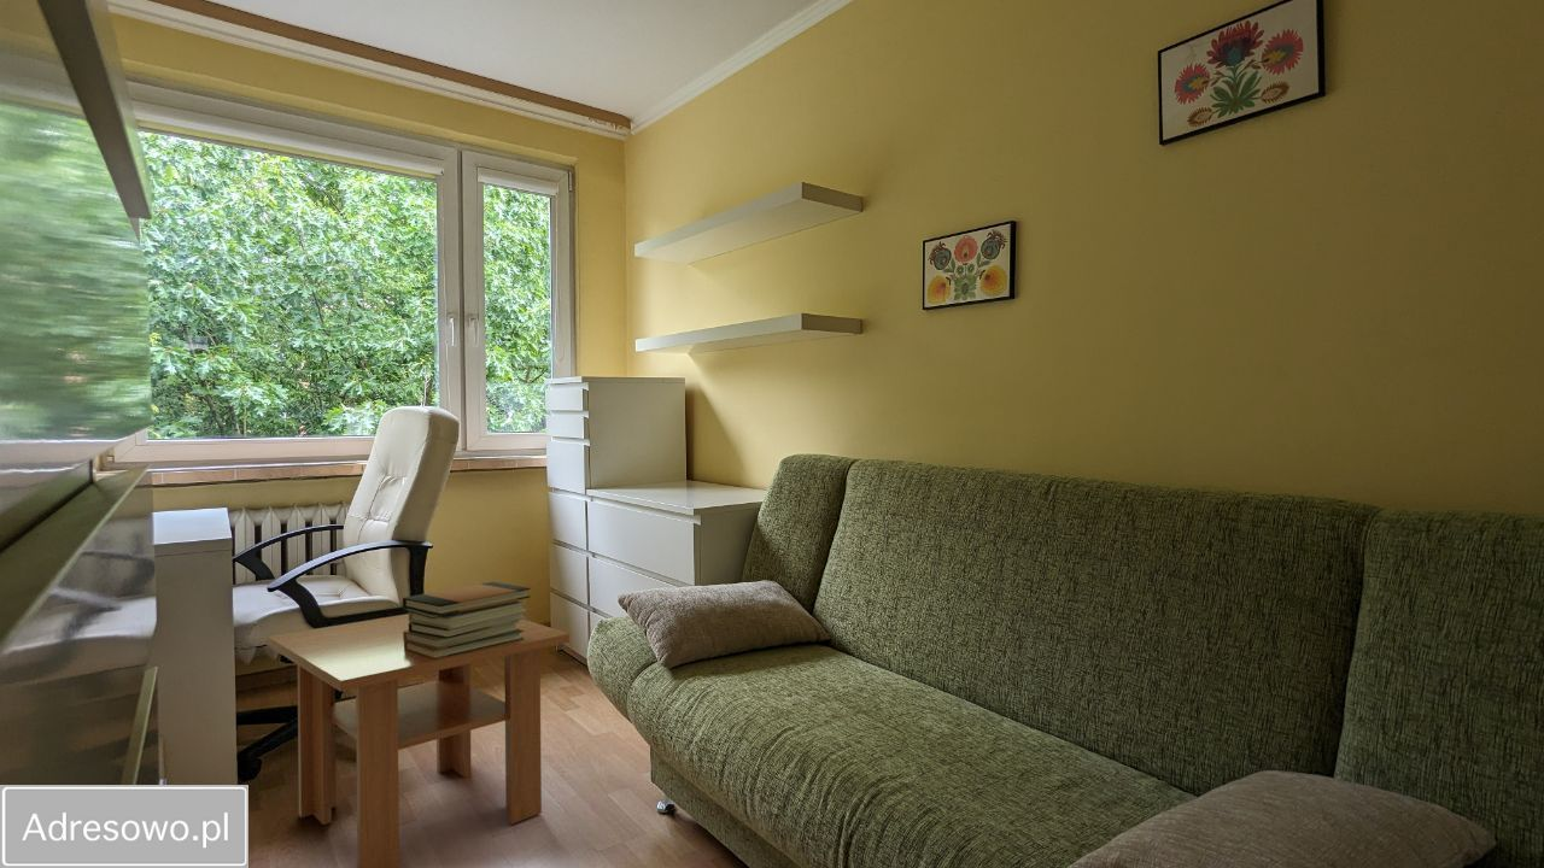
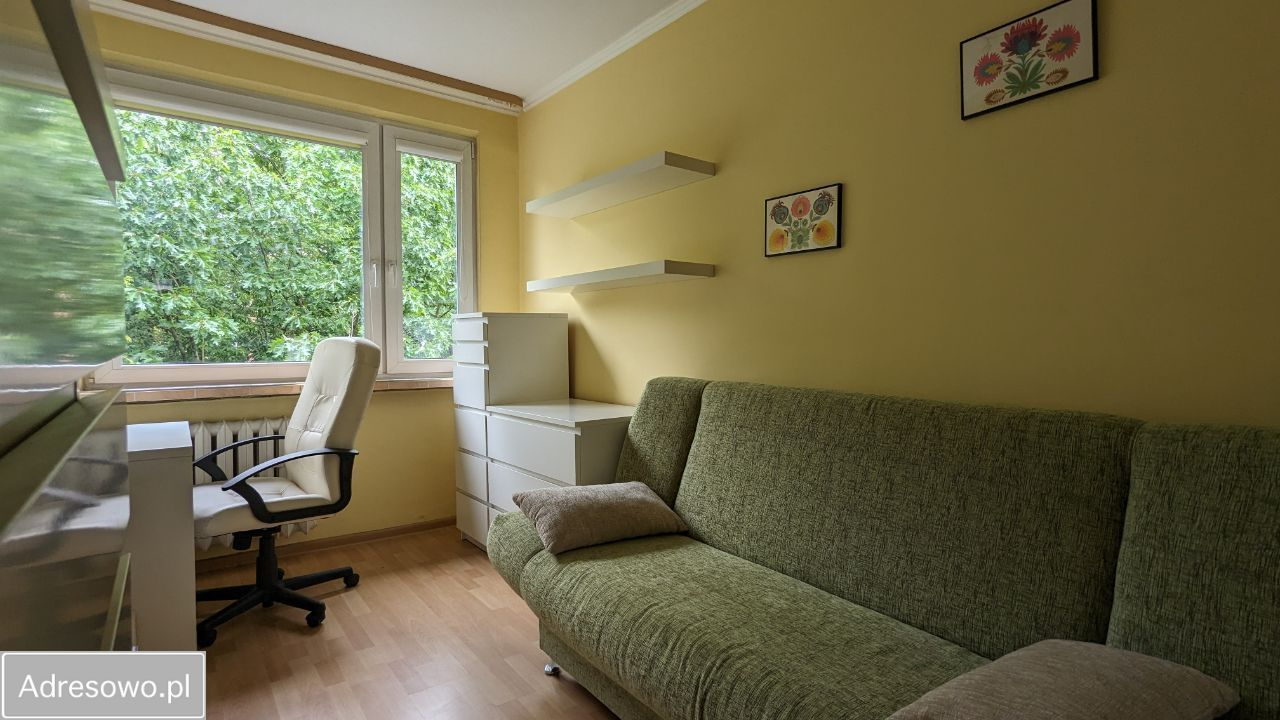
- coffee table [265,612,571,868]
- book stack [402,581,532,659]
